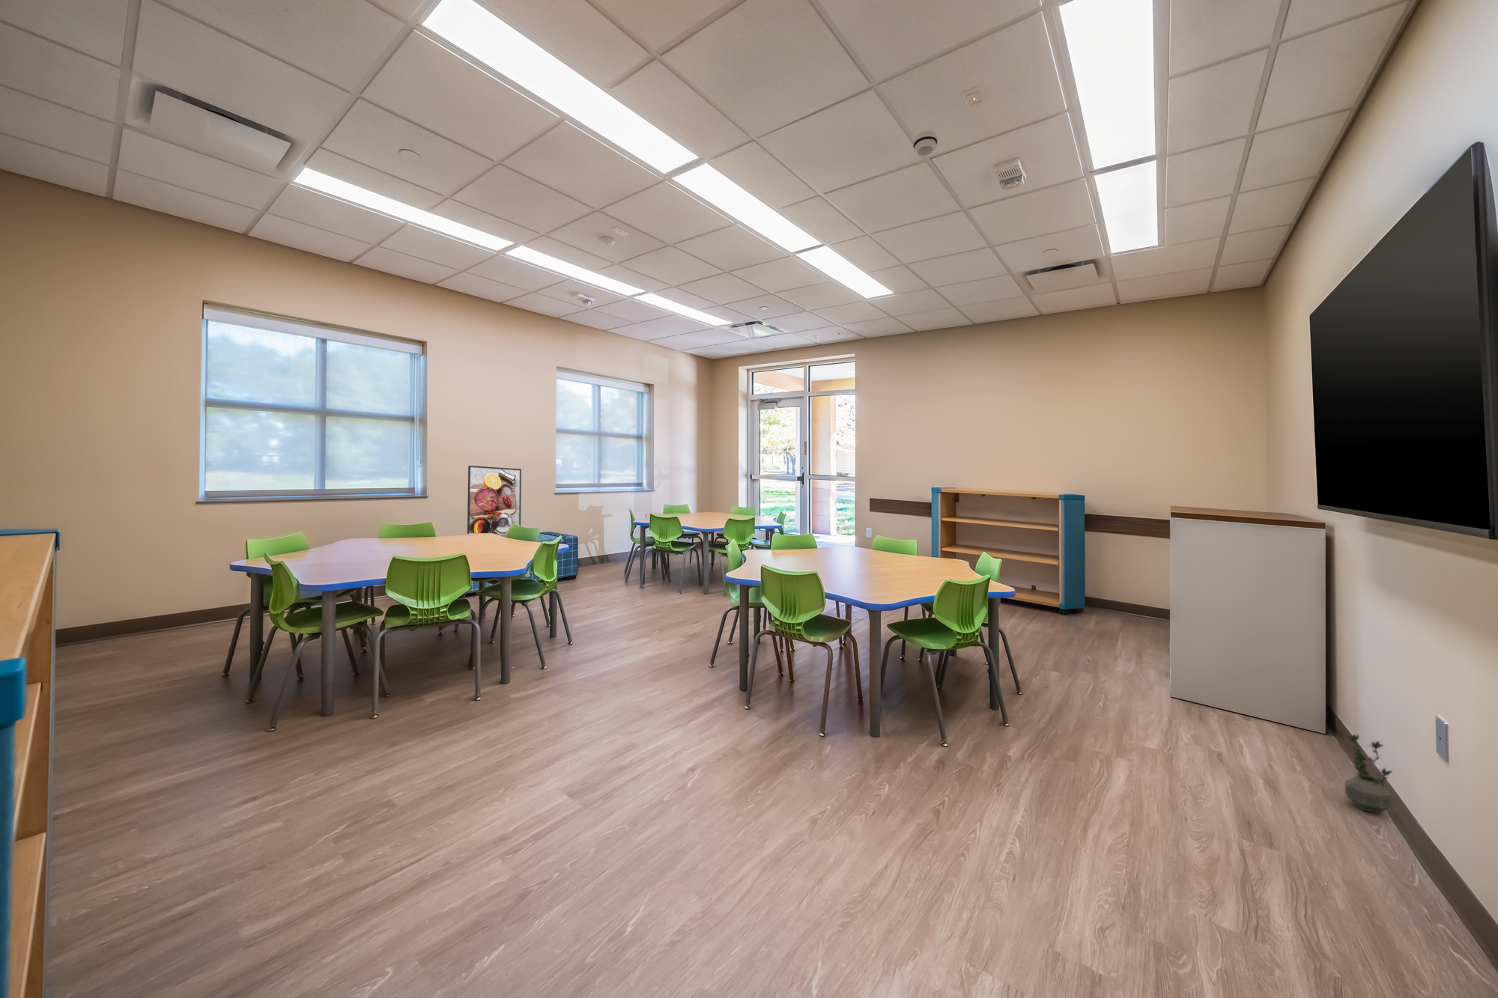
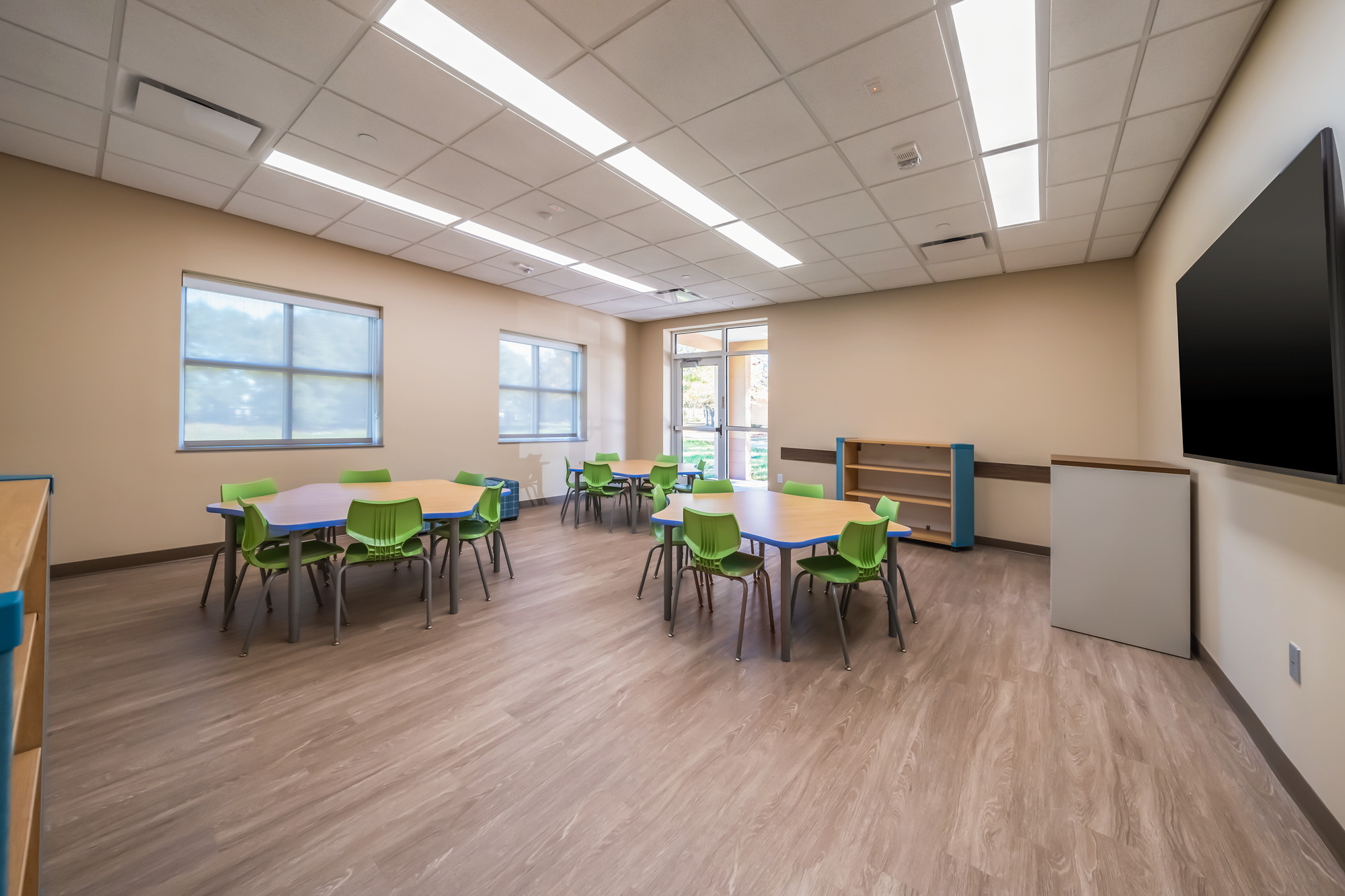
- potted plant [1344,733,1393,814]
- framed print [467,464,522,536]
- smoke detector [912,130,939,156]
